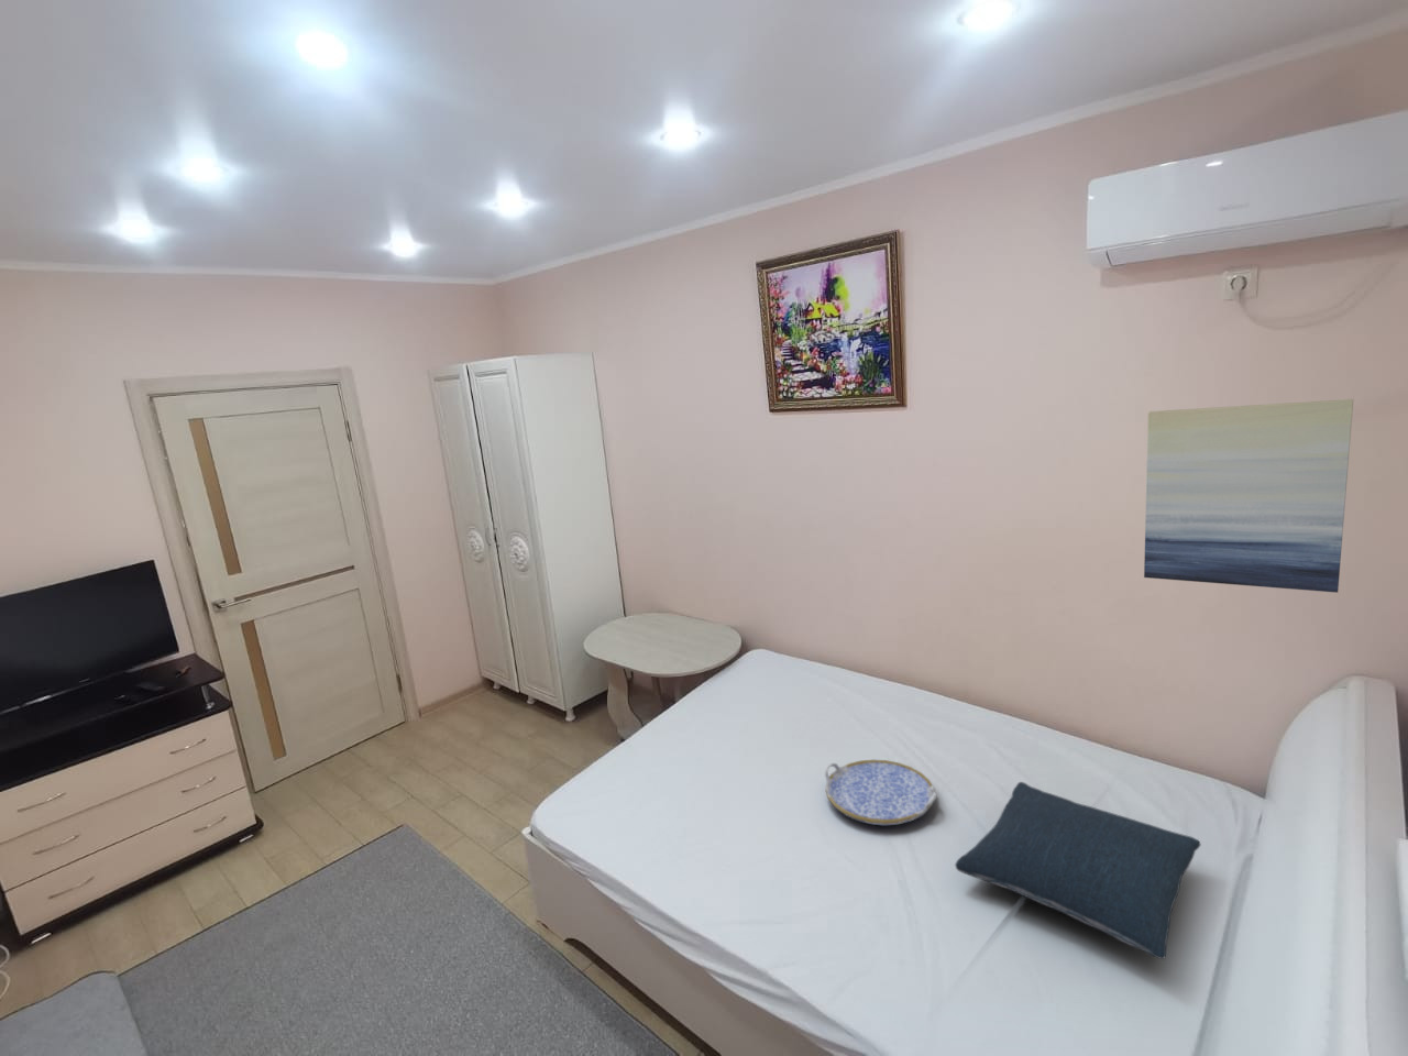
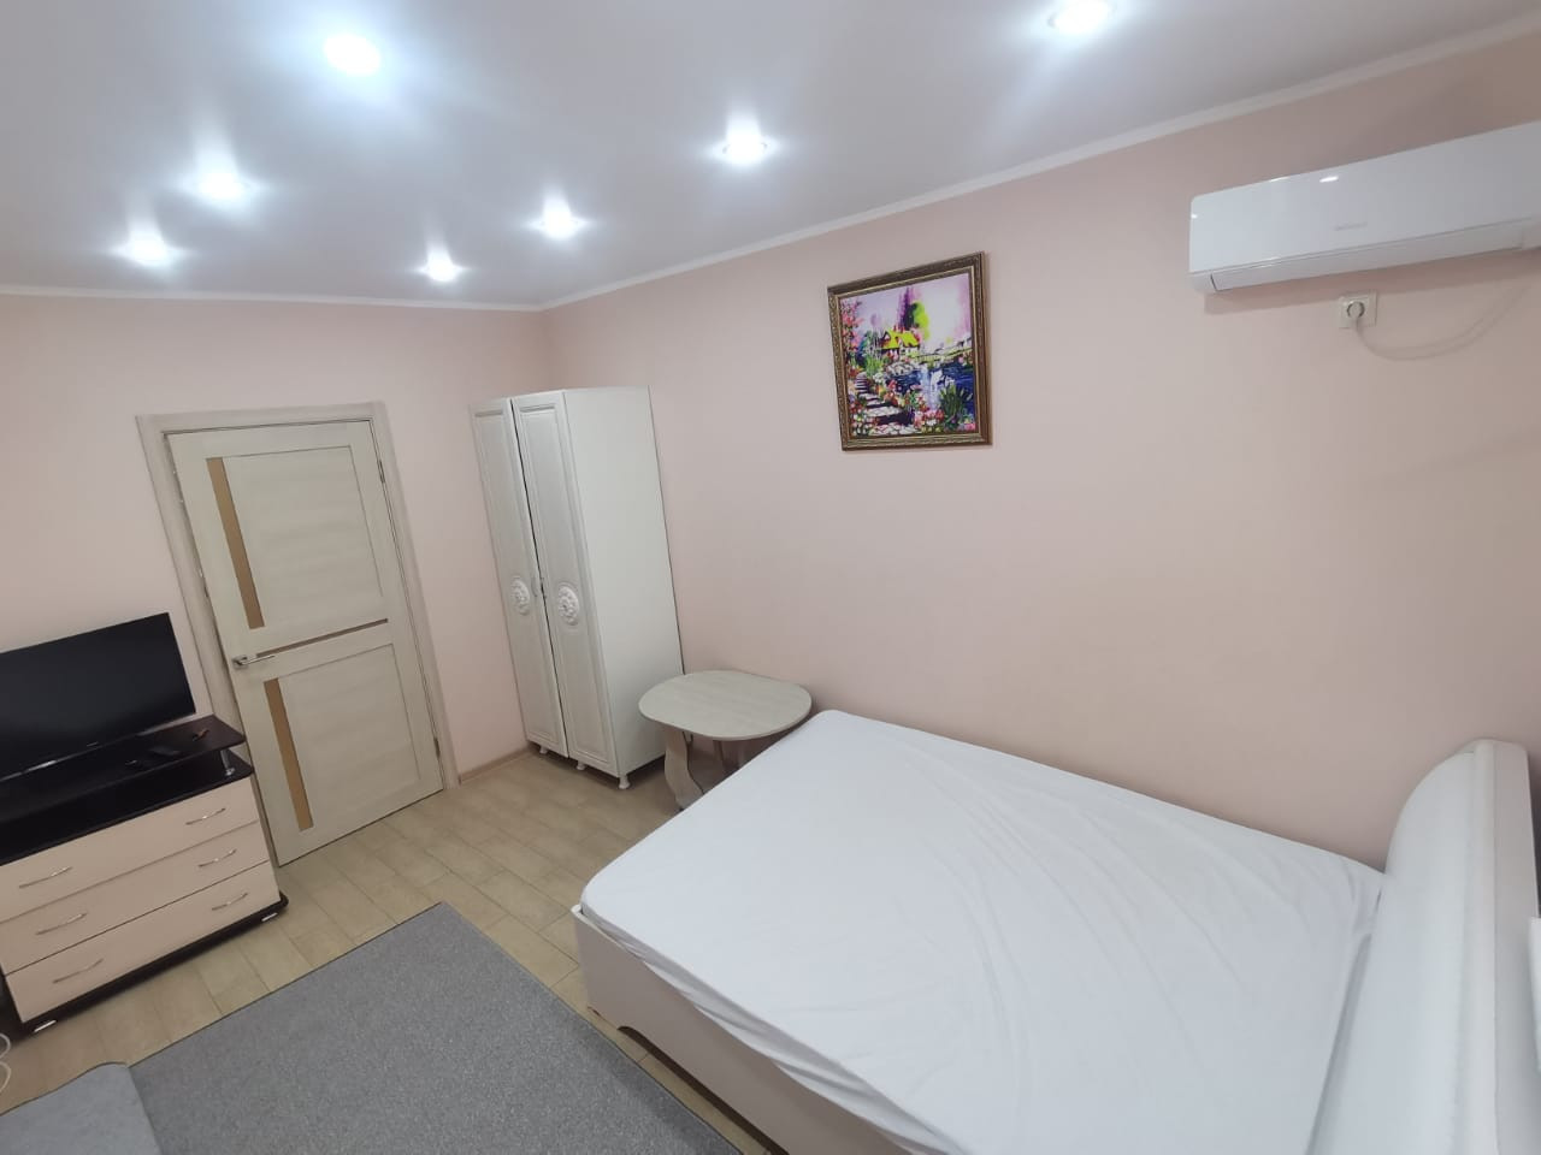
- wall art [1143,398,1354,593]
- serving tray [824,759,938,826]
- pillow [953,781,1201,961]
